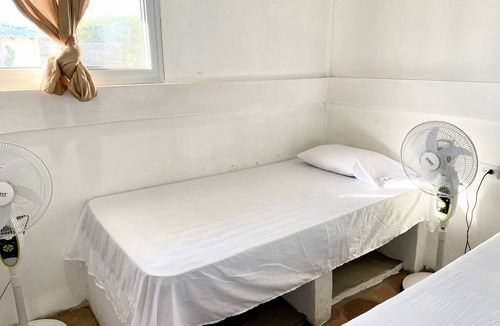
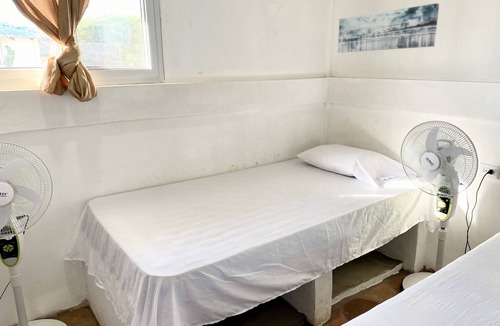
+ wall art [337,2,440,54]
